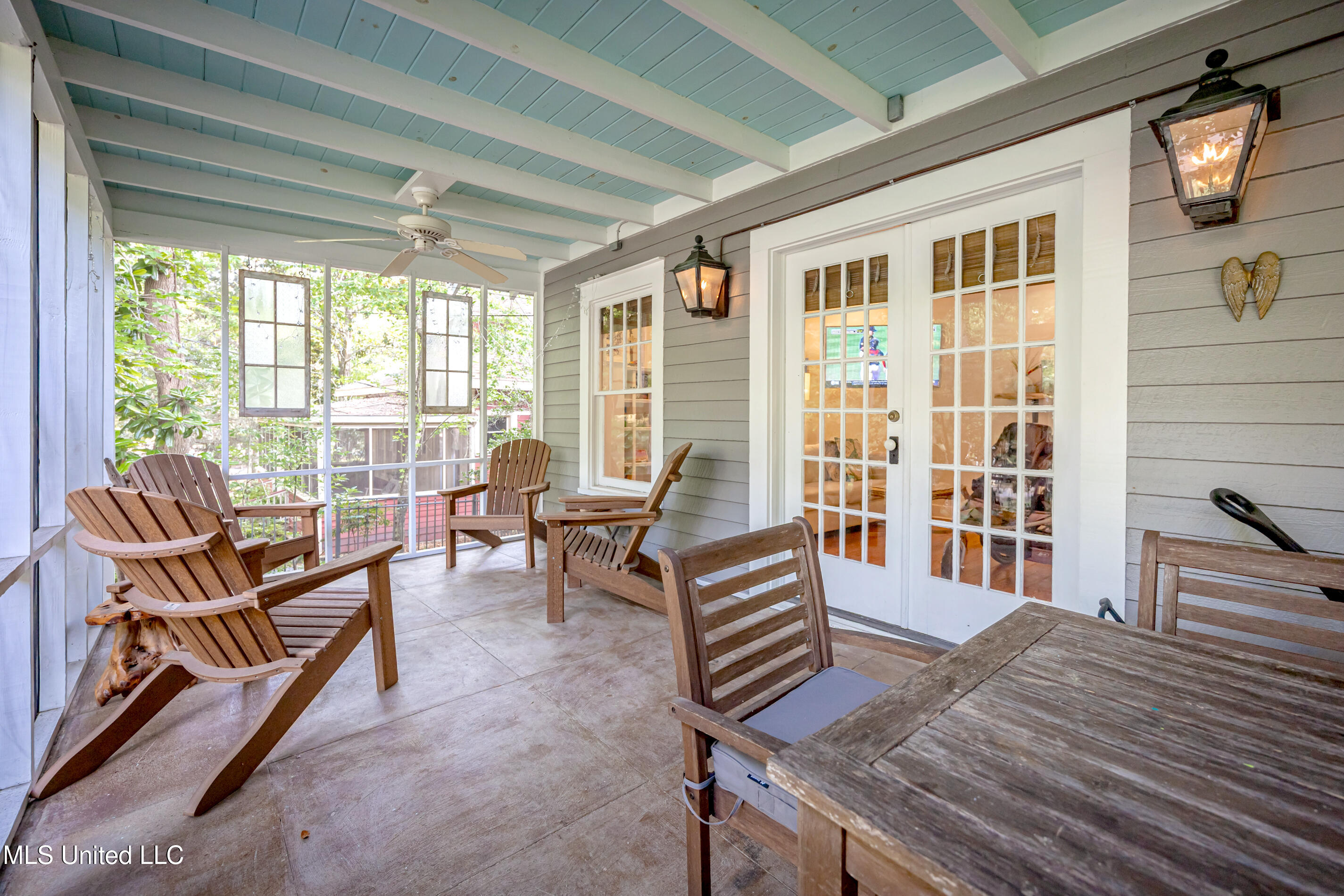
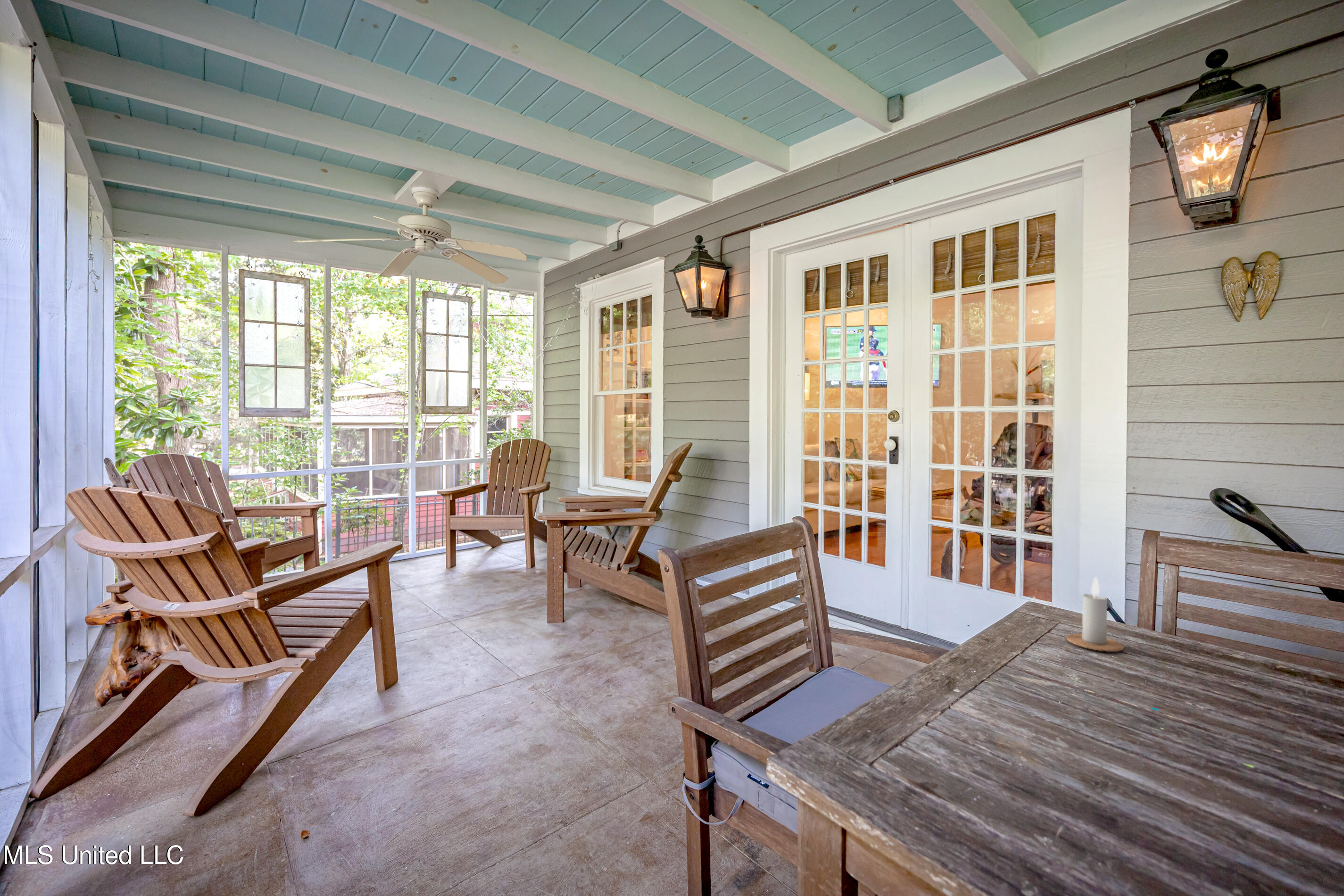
+ candle [1065,576,1124,652]
